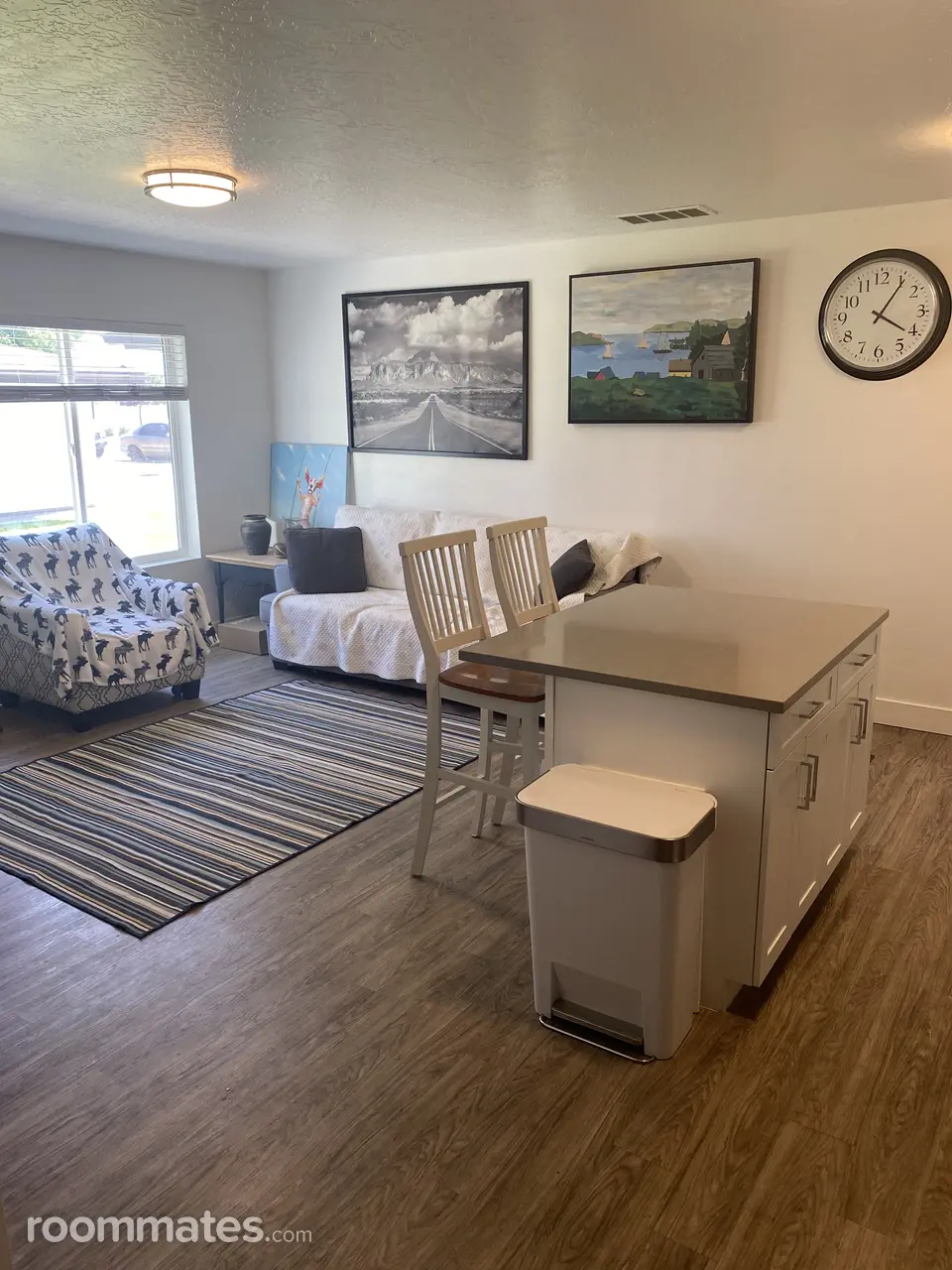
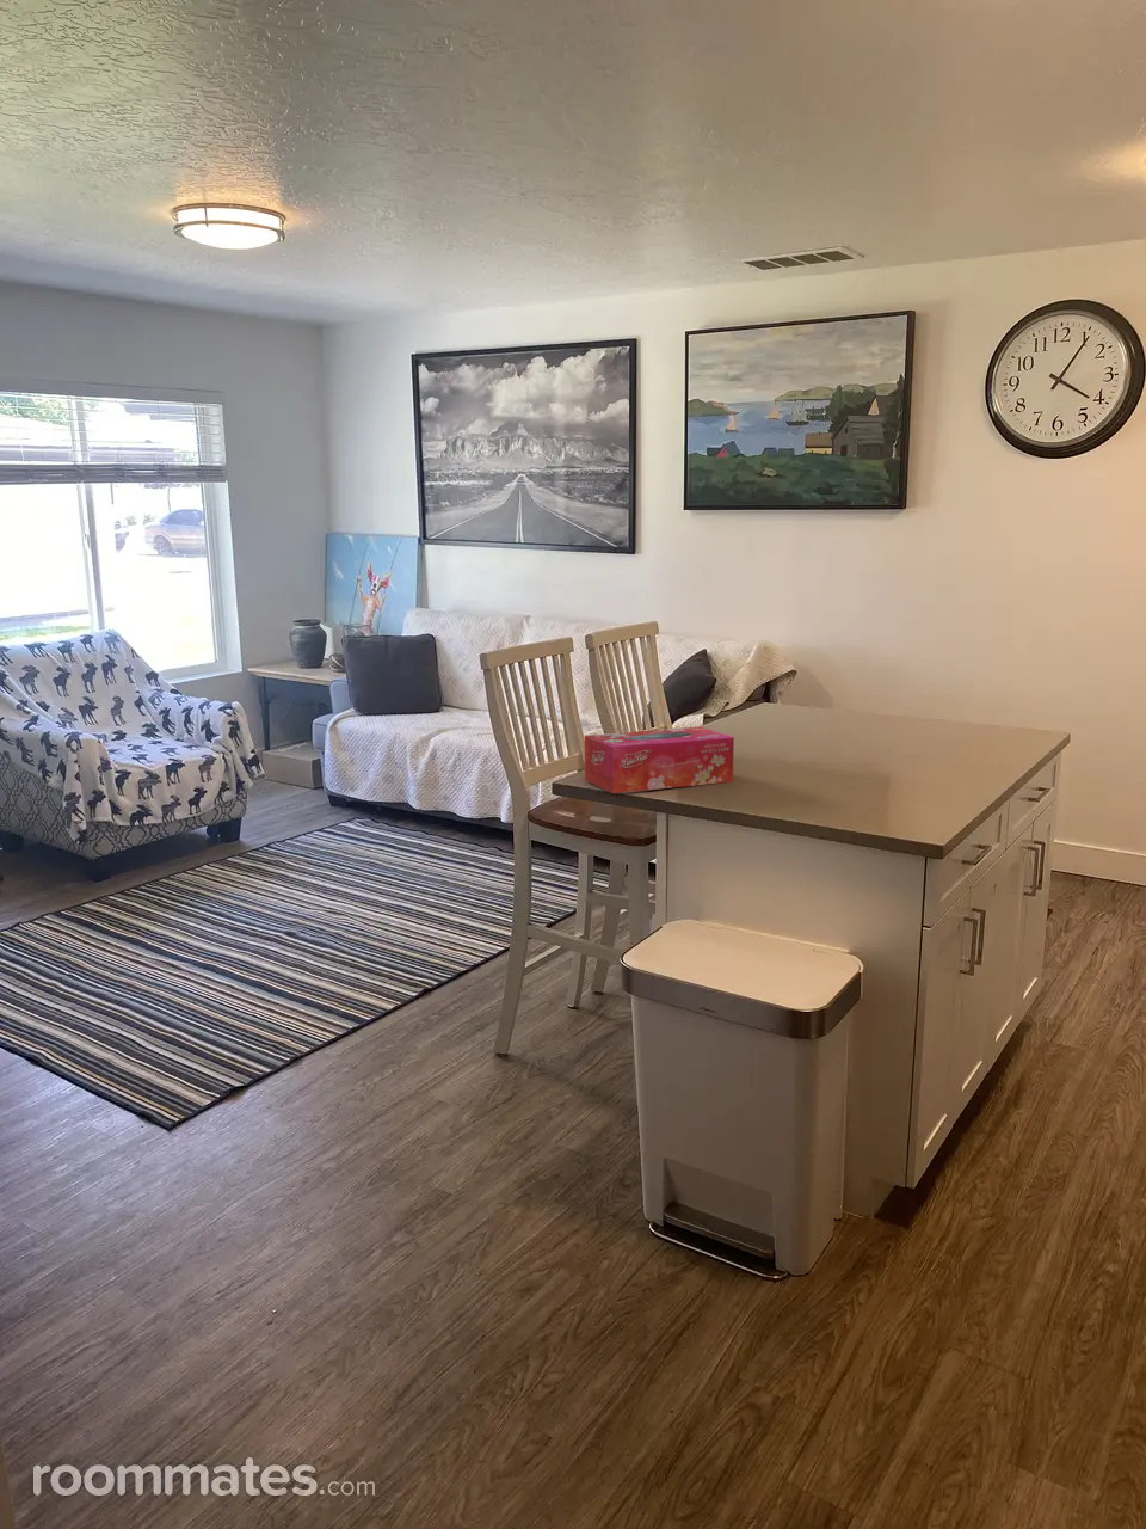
+ tissue box [584,725,736,795]
